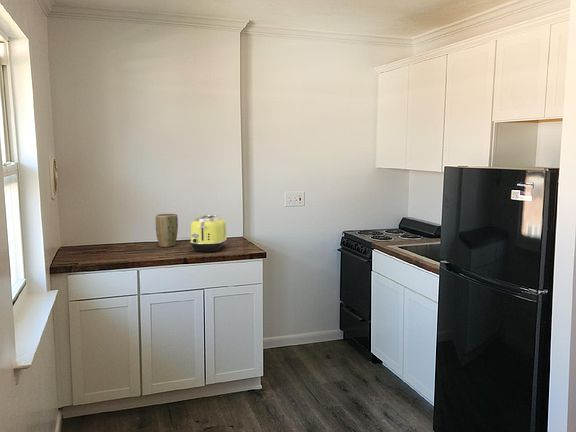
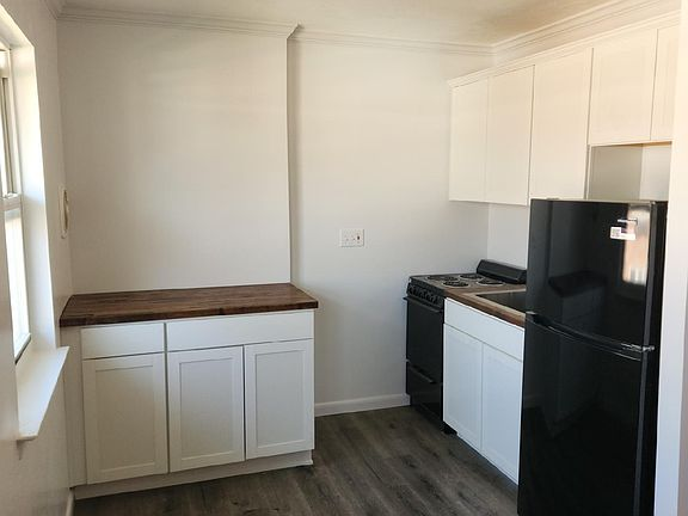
- toaster [189,214,228,253]
- plant pot [155,213,179,248]
